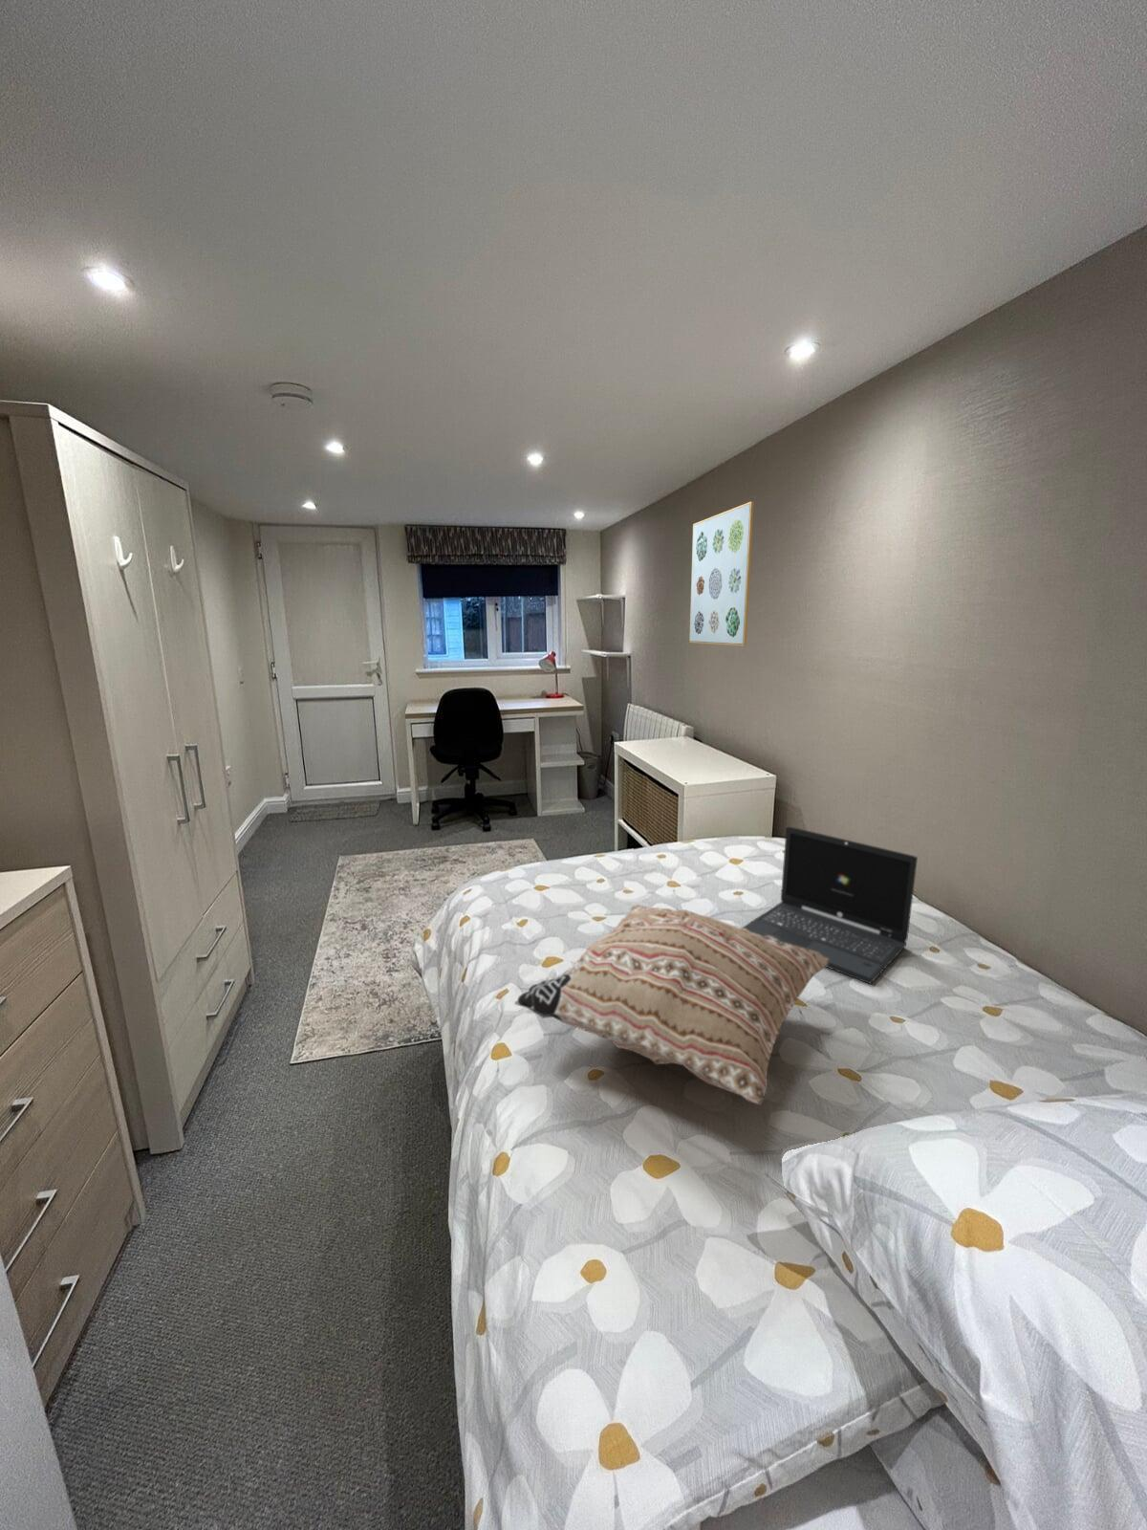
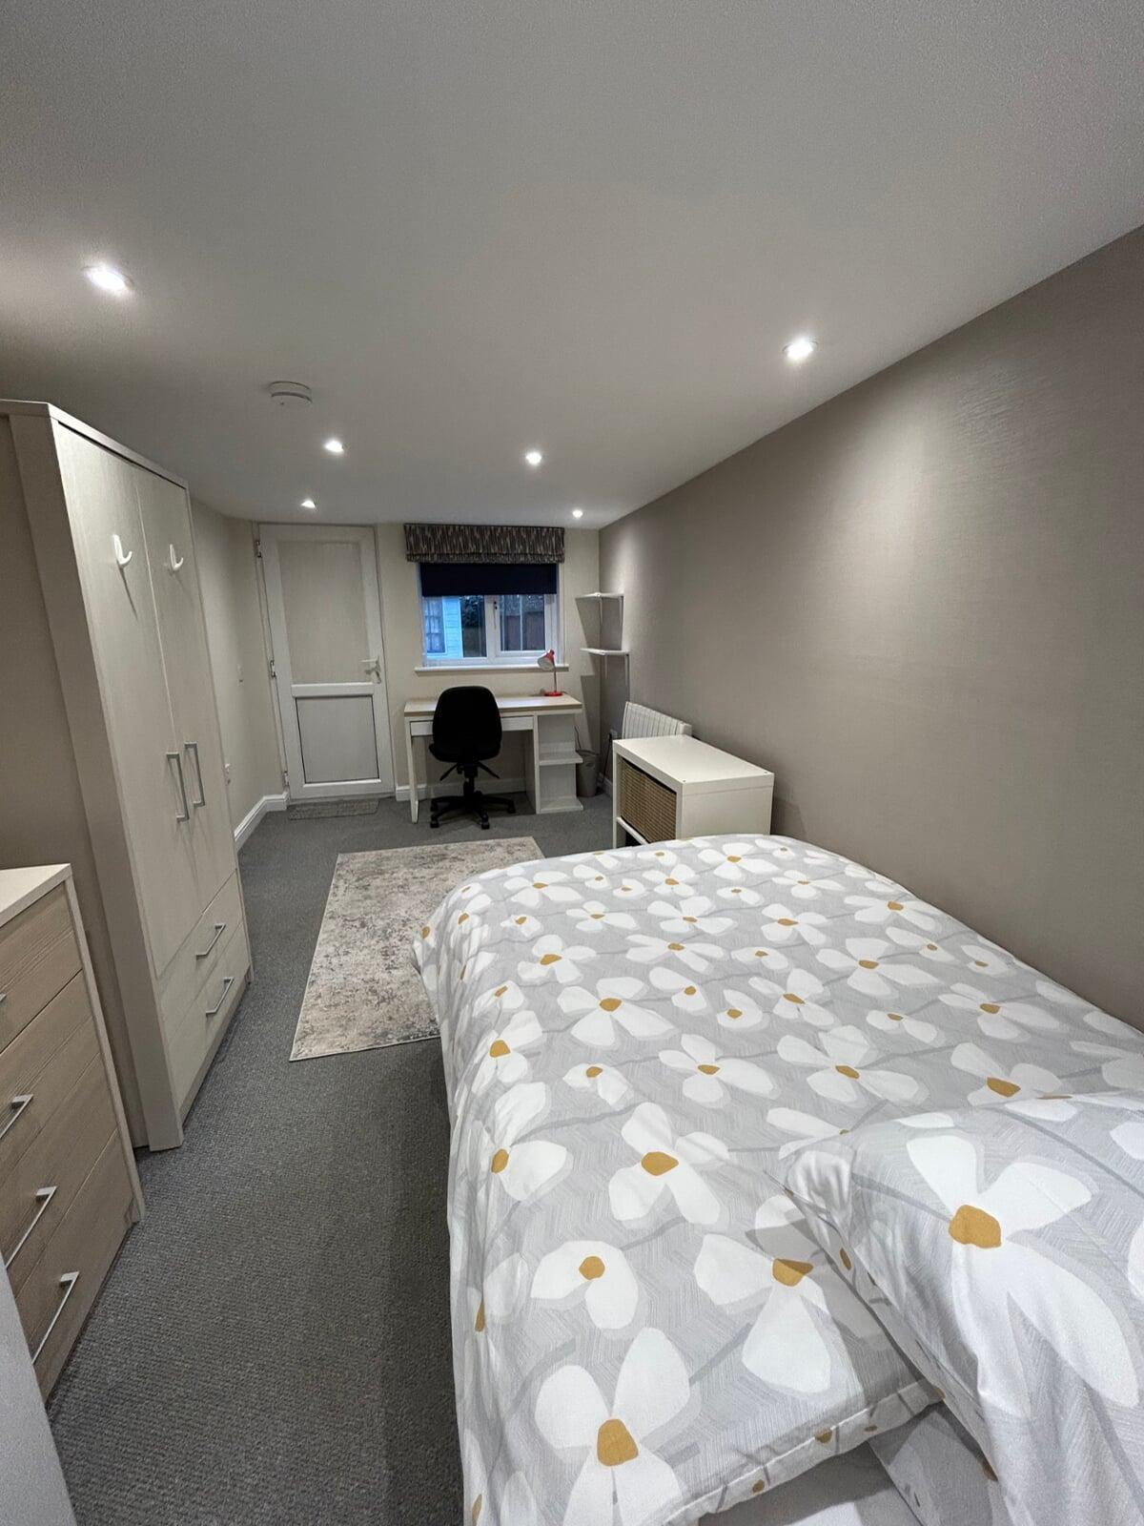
- wall art [688,500,755,647]
- cushion [513,904,829,1106]
- laptop [741,825,918,985]
